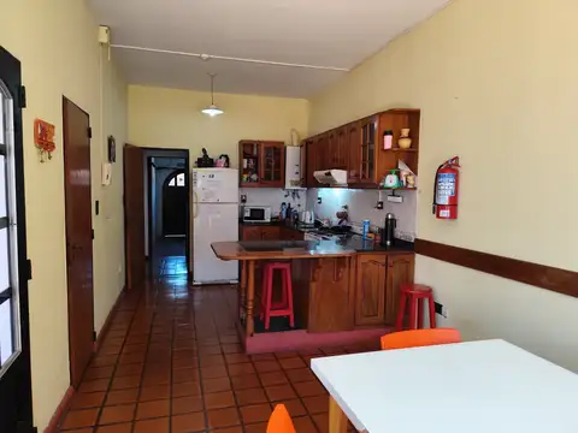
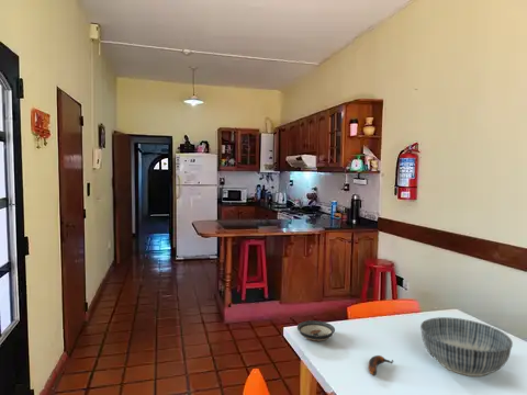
+ banana [367,354,395,376]
+ saucer [296,319,336,342]
+ bowl [419,316,514,377]
